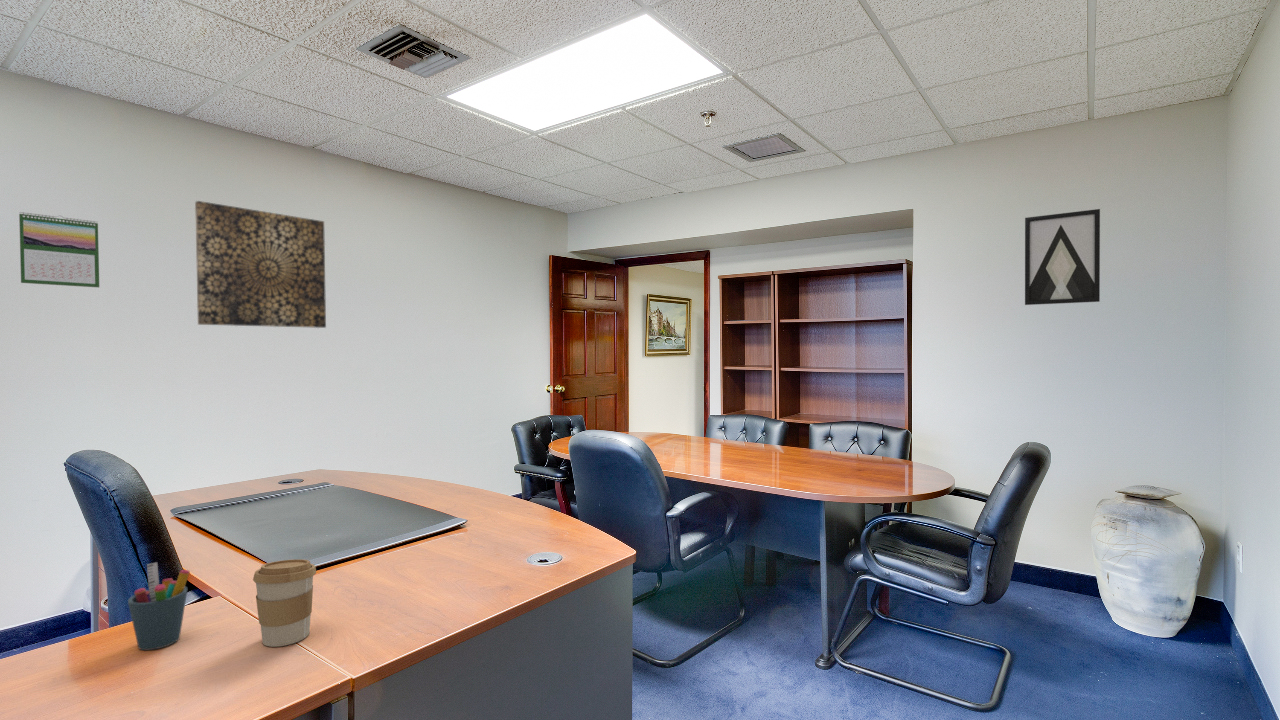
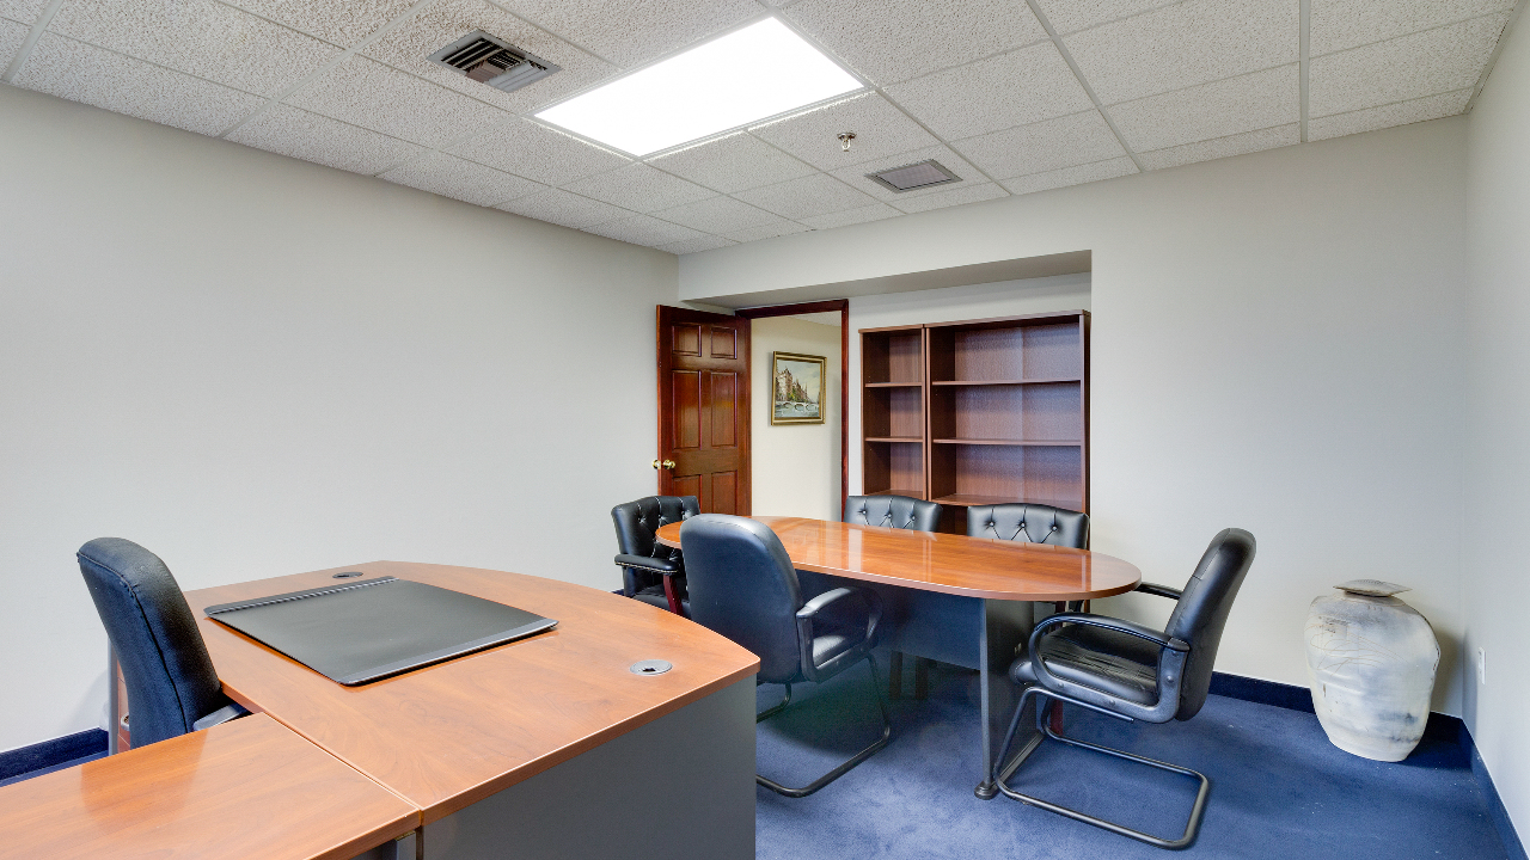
- pen holder [127,561,191,651]
- wall art [194,200,327,329]
- coffee cup [252,558,317,648]
- calendar [18,211,100,288]
- wall art [1024,208,1101,306]
